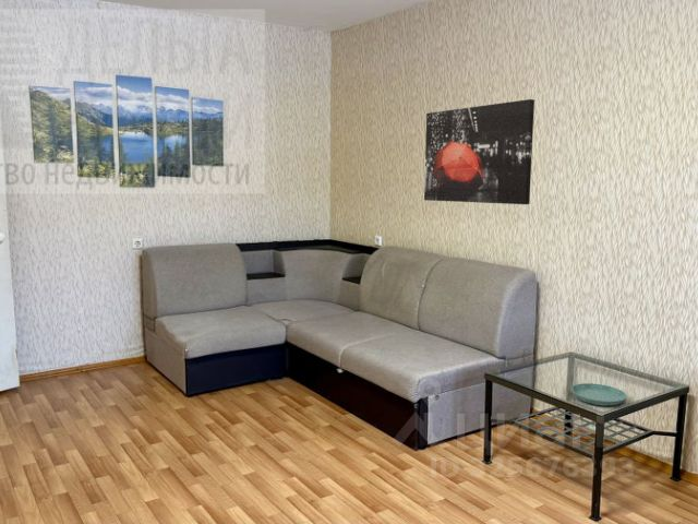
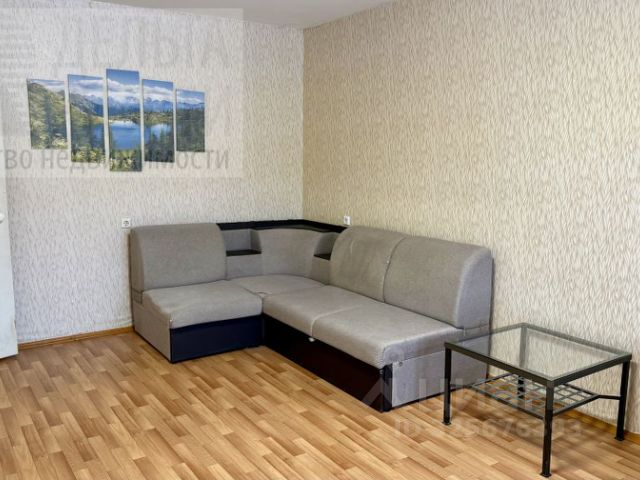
- saucer [570,382,628,407]
- wall art [423,98,535,205]
